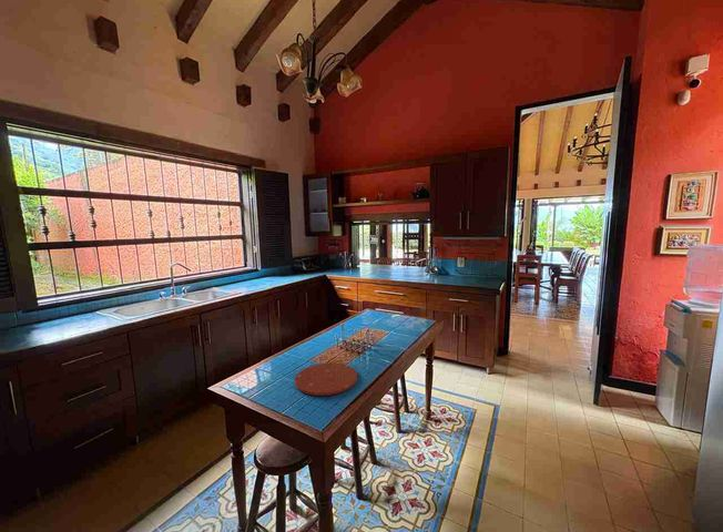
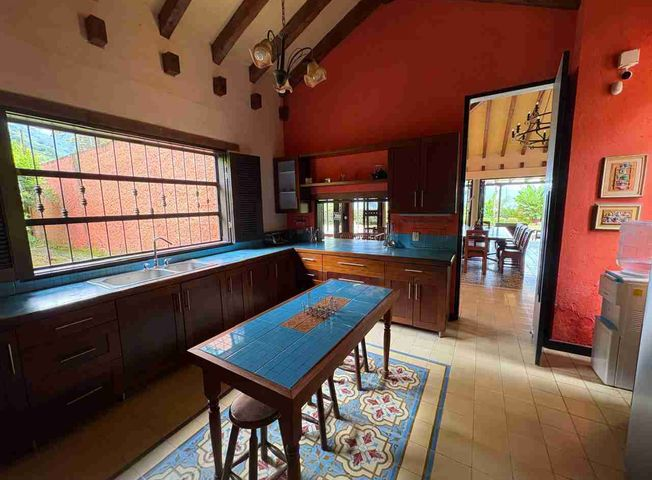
- plate [294,361,358,397]
